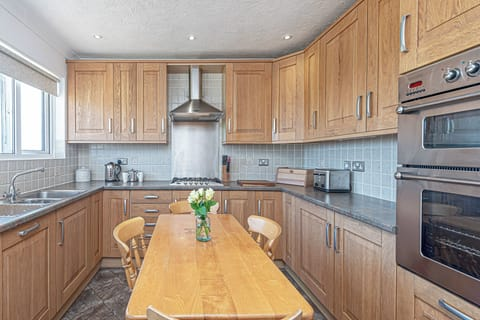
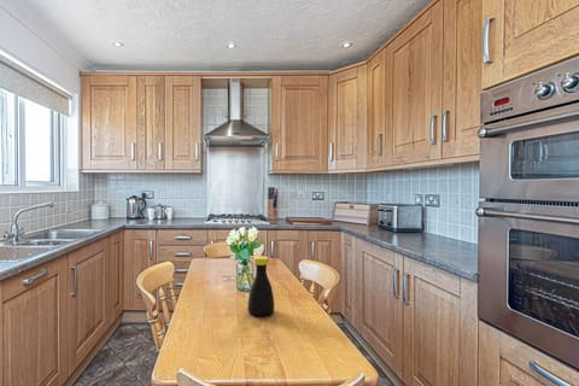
+ bottle [247,255,275,317]
